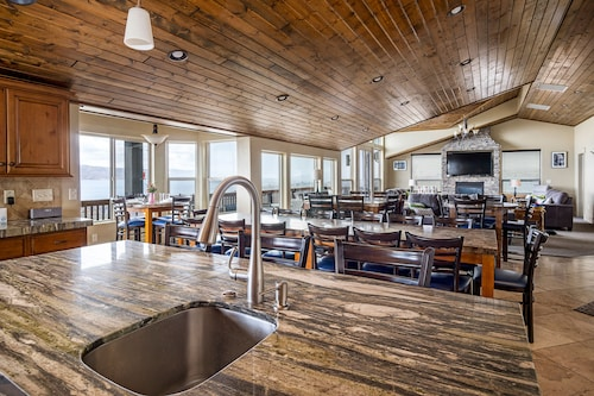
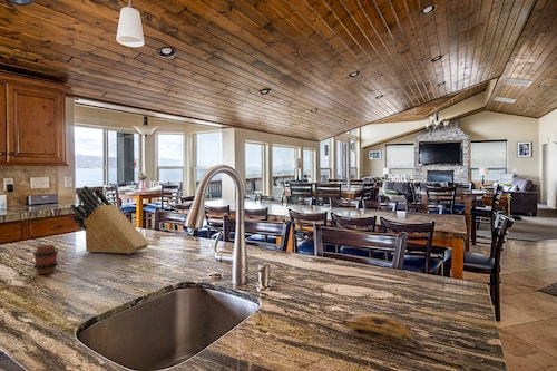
+ knife block [69,185,150,254]
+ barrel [32,244,59,275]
+ banana [342,313,424,350]
